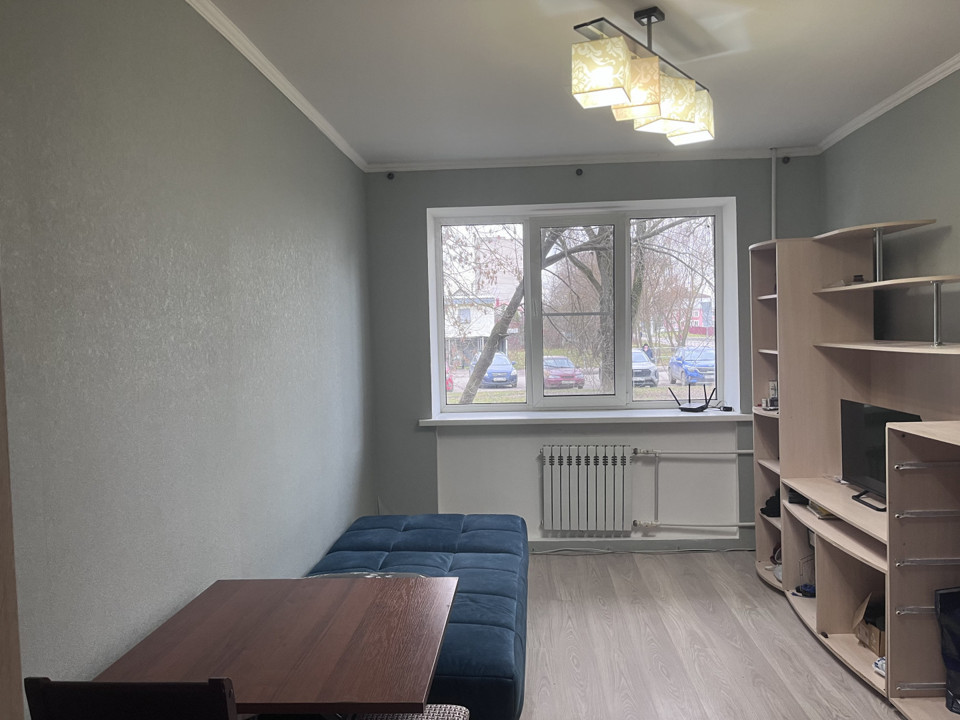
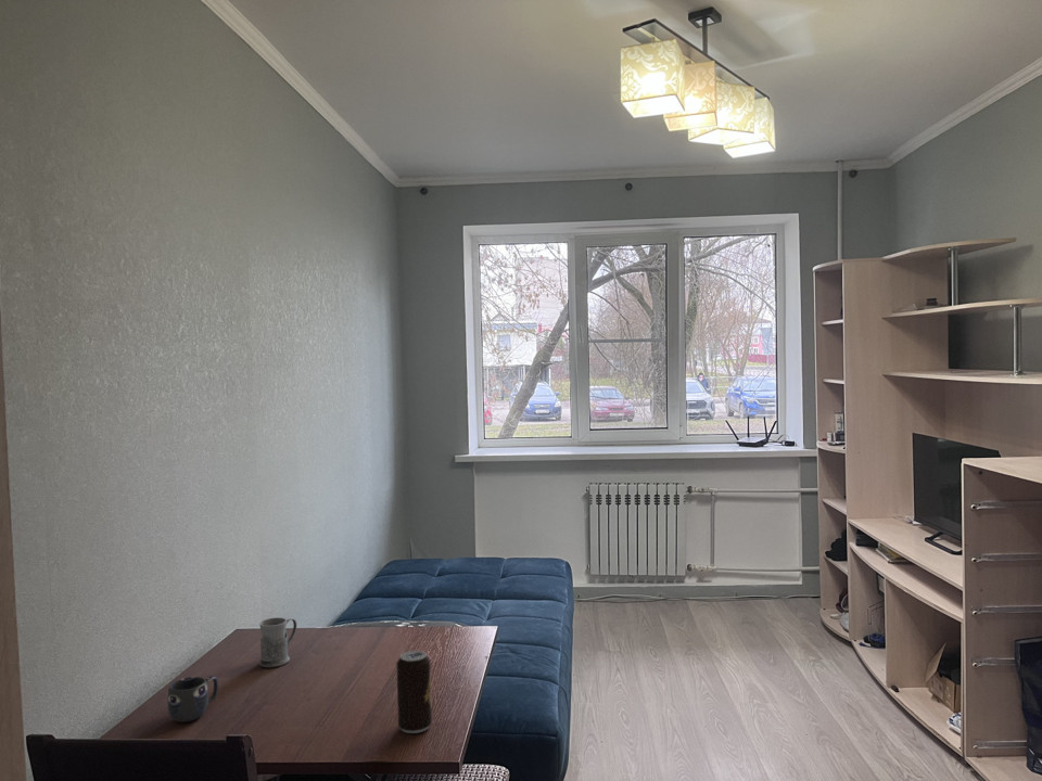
+ mug [258,616,297,668]
+ mug [167,675,219,722]
+ beverage can [396,650,433,734]
